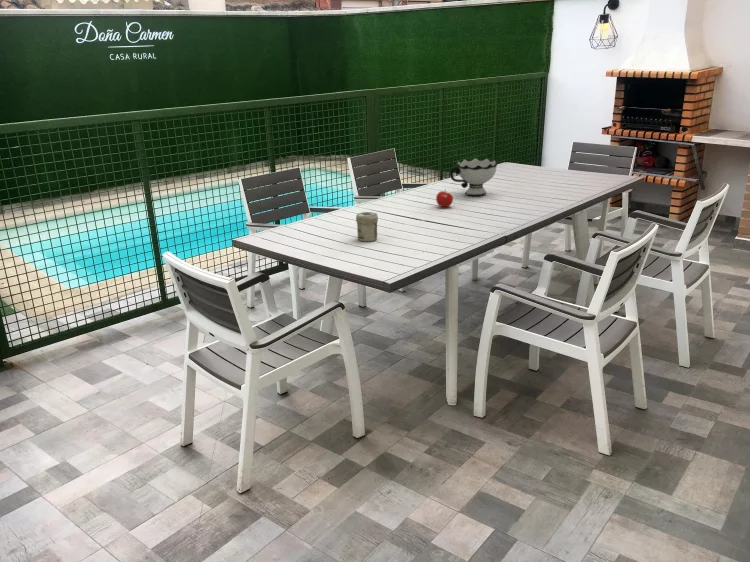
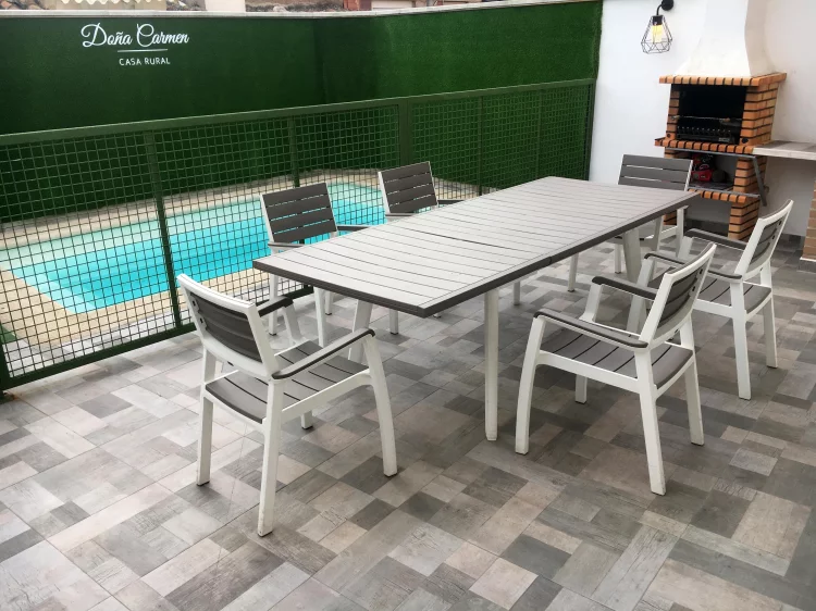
- bowl [449,157,498,197]
- fruit [435,188,454,208]
- jar [355,211,379,242]
